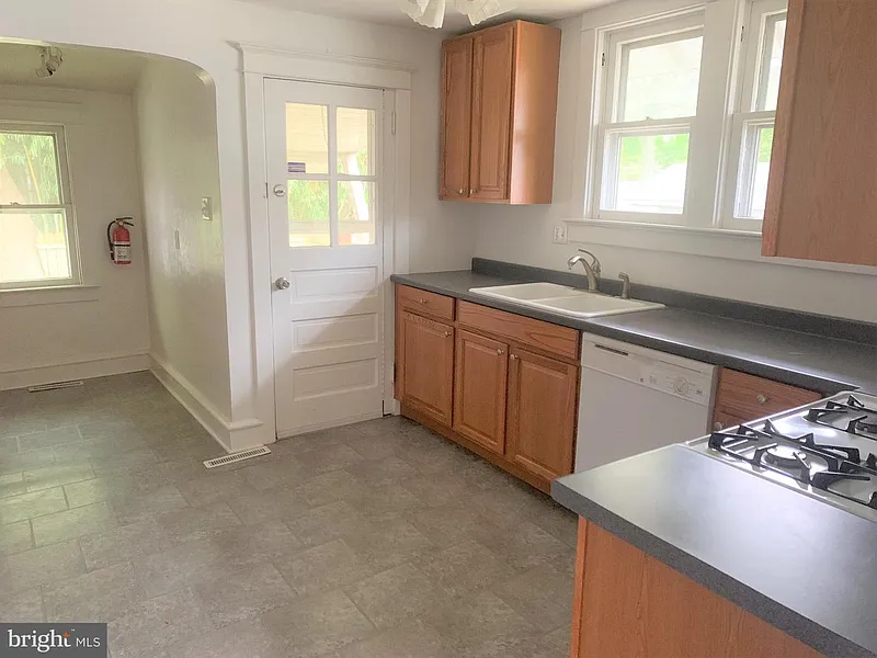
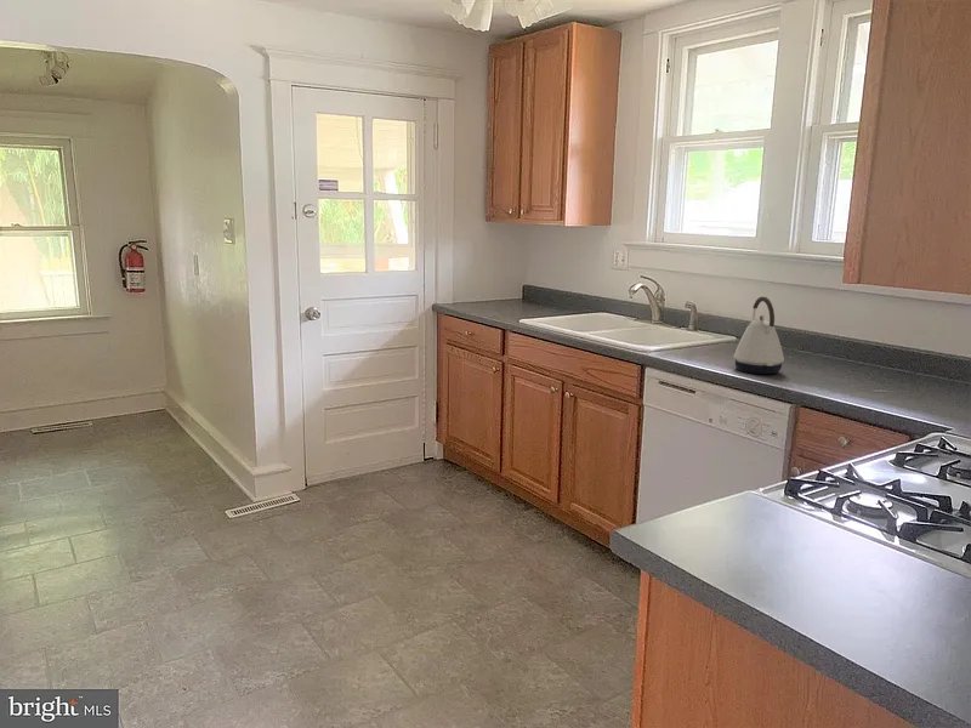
+ kettle [733,296,785,375]
